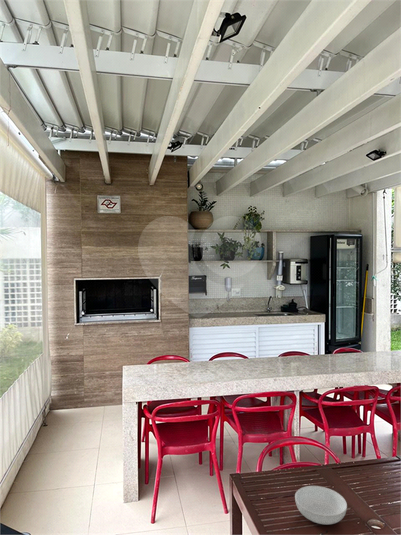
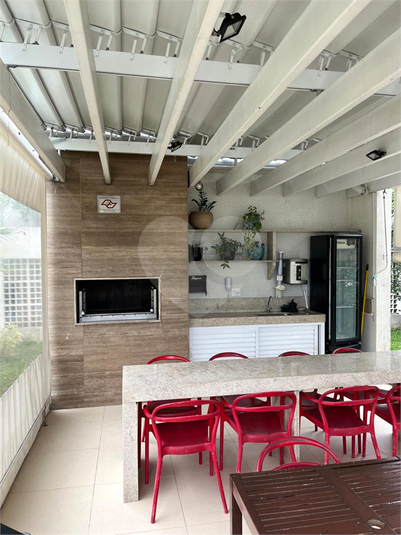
- serving bowl [294,485,348,525]
